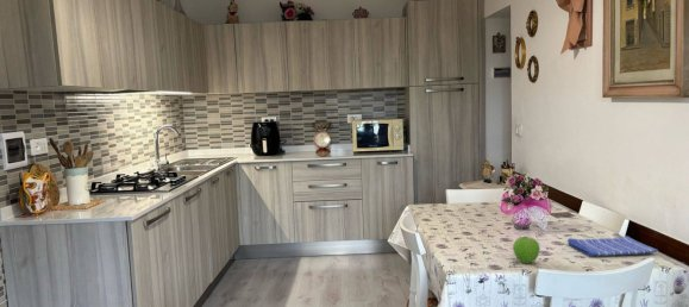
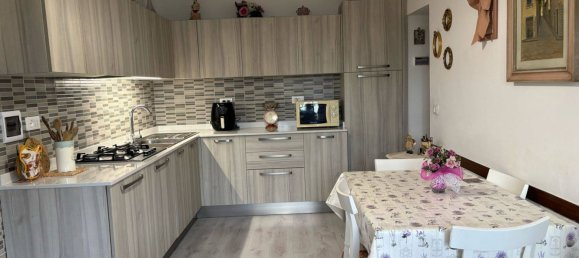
- dish towel [566,236,659,257]
- fruit [512,236,541,264]
